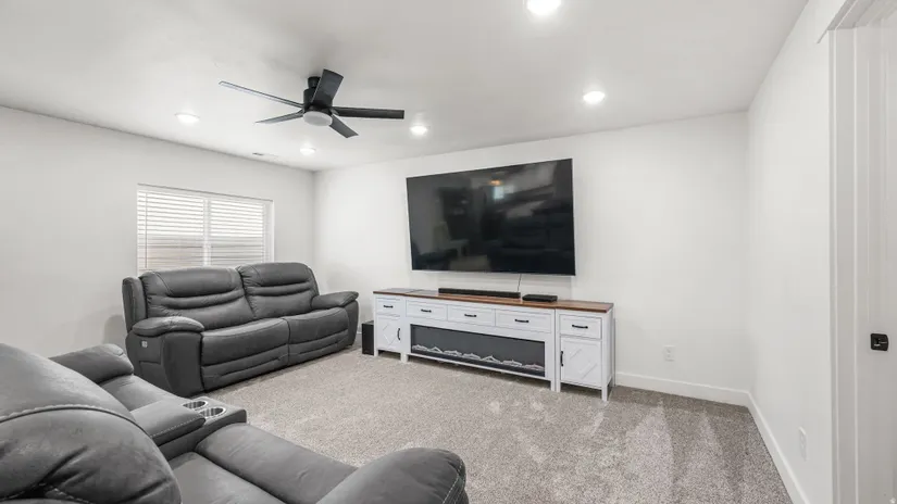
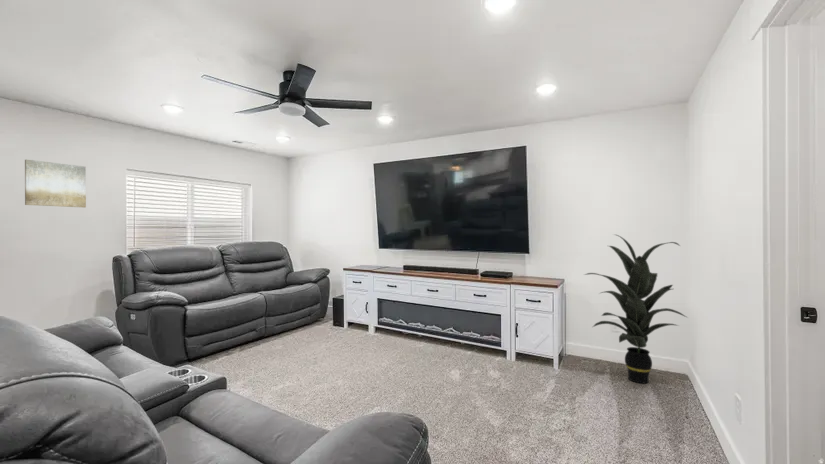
+ wall art [24,158,87,208]
+ indoor plant [583,233,689,385]
